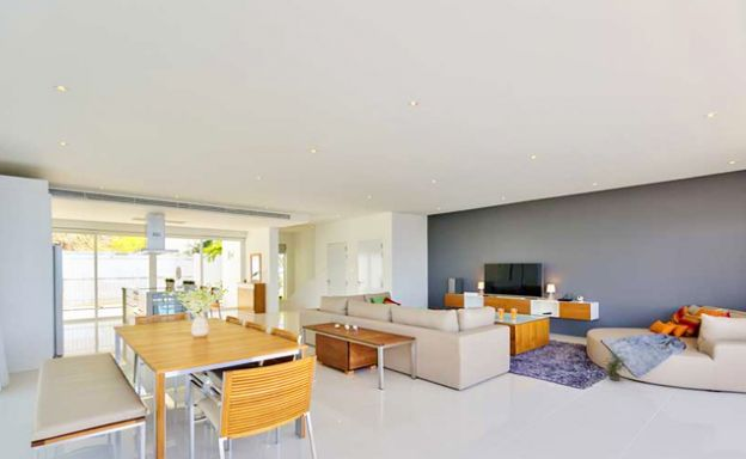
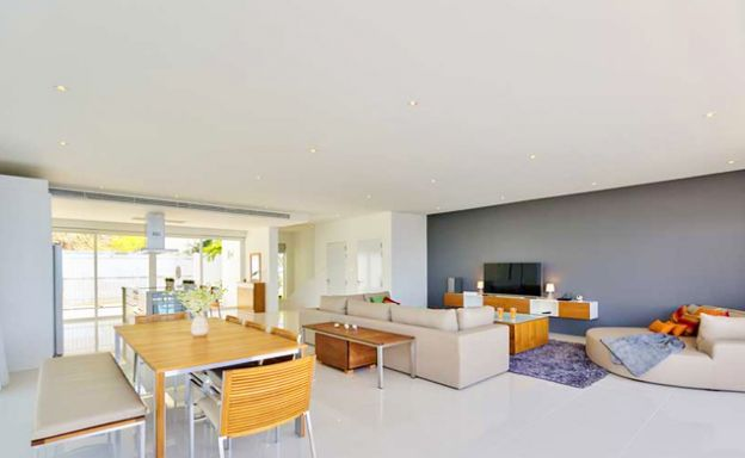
- potted plant [600,350,631,382]
